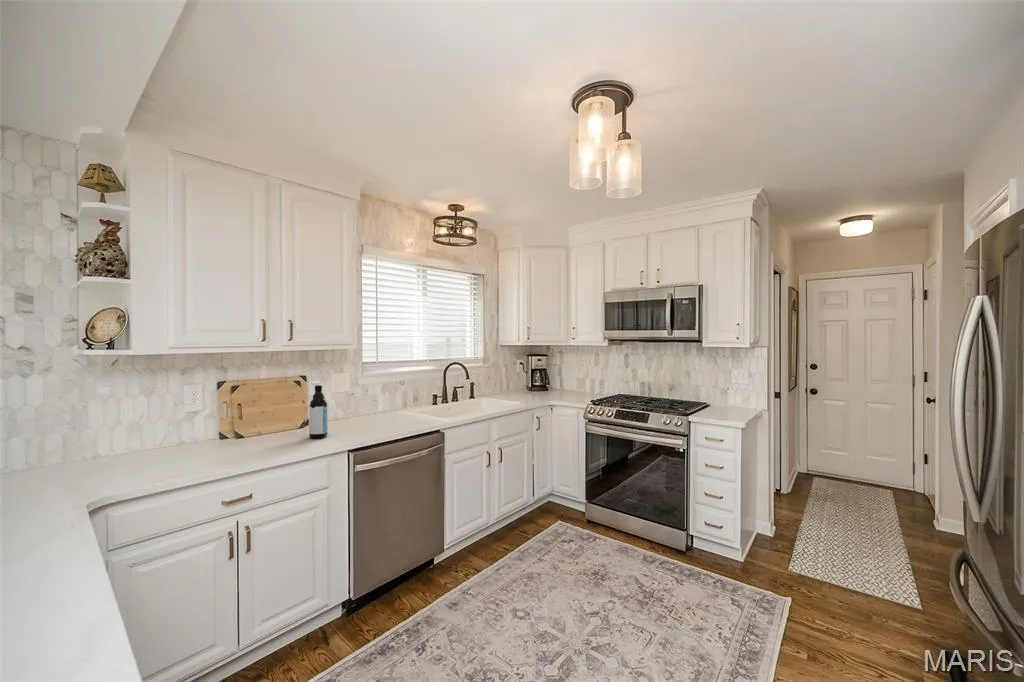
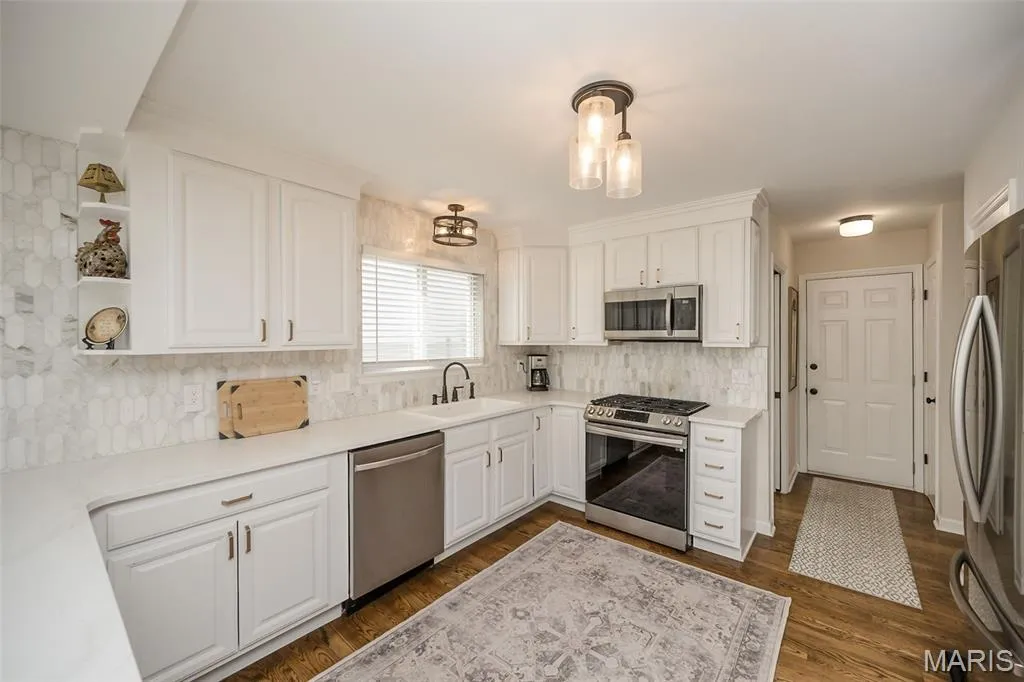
- water bottle [308,384,329,439]
